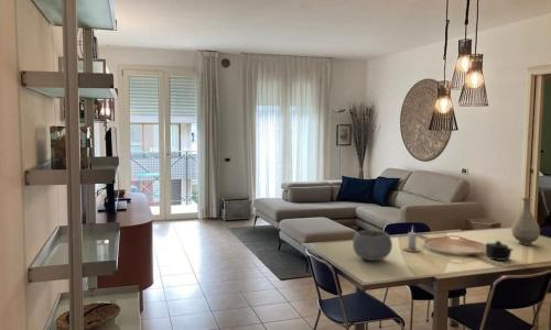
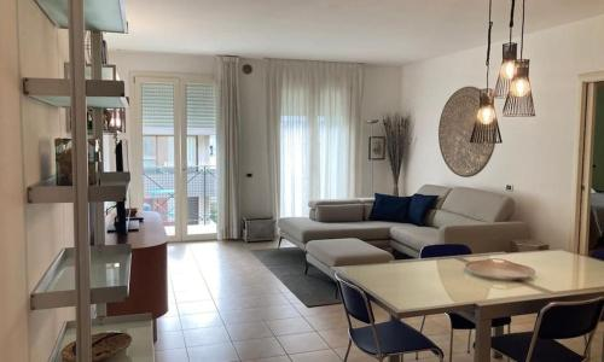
- bowl [352,229,393,262]
- candle [402,226,422,253]
- vase [510,197,541,246]
- teapot [485,240,515,262]
